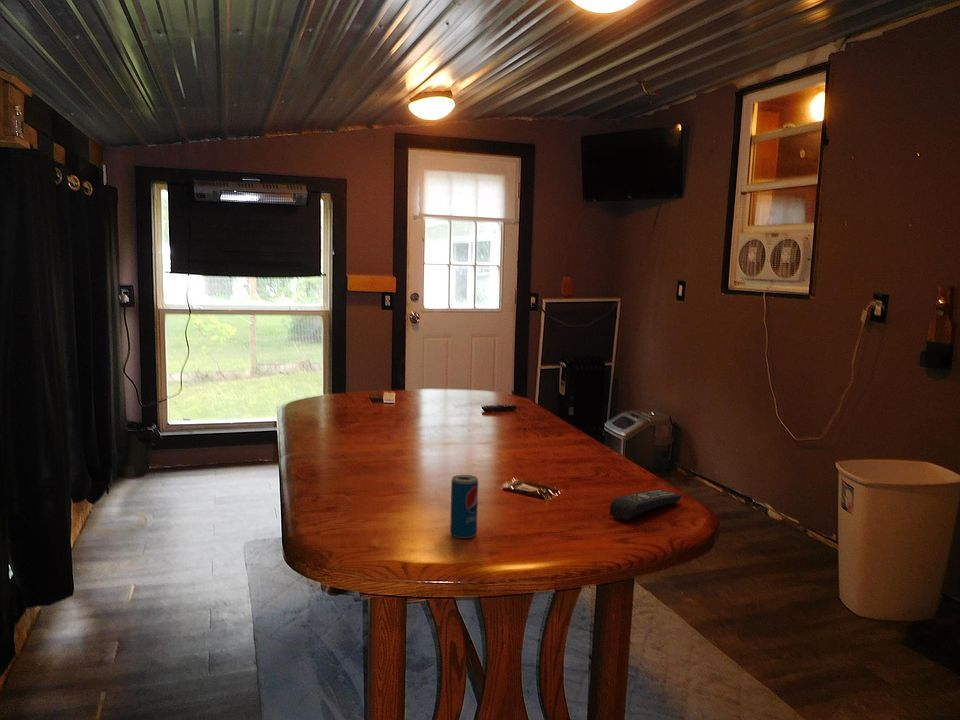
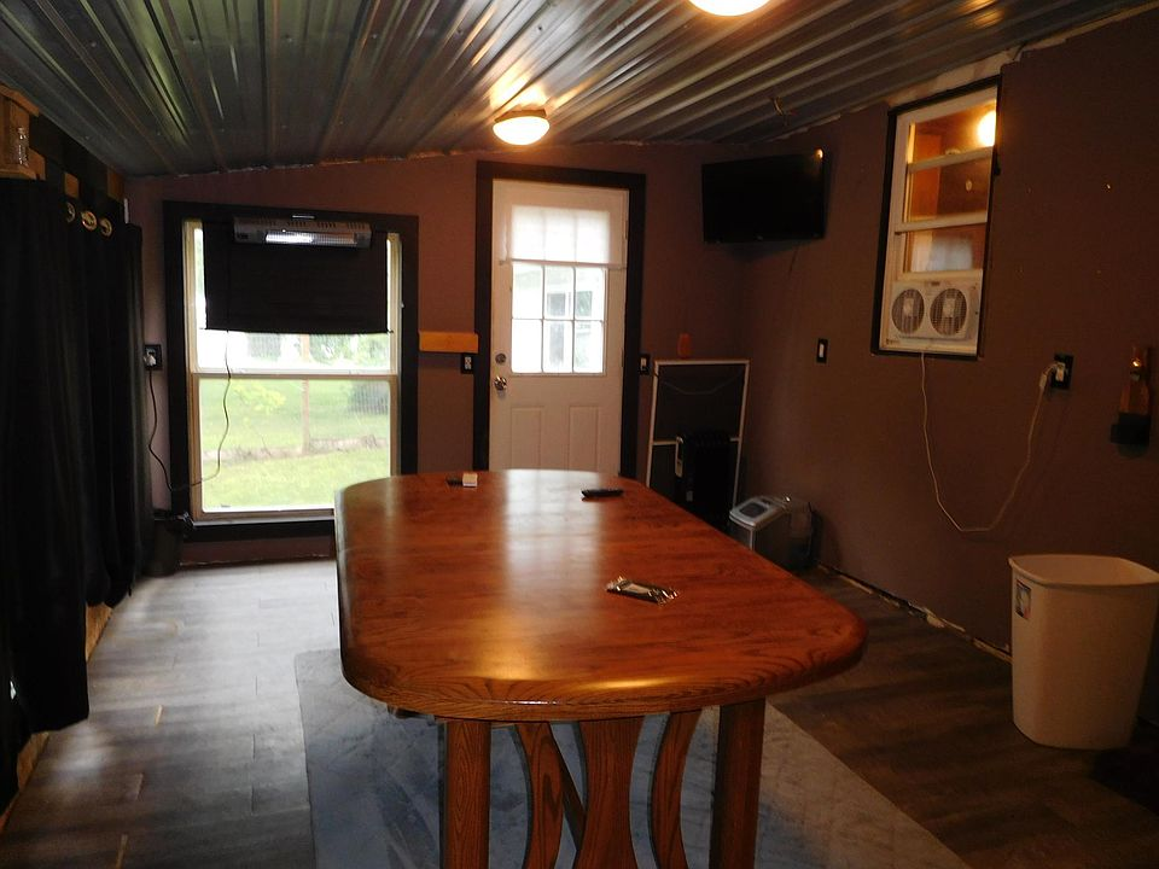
- beverage can [449,474,479,539]
- remote control [609,489,682,521]
